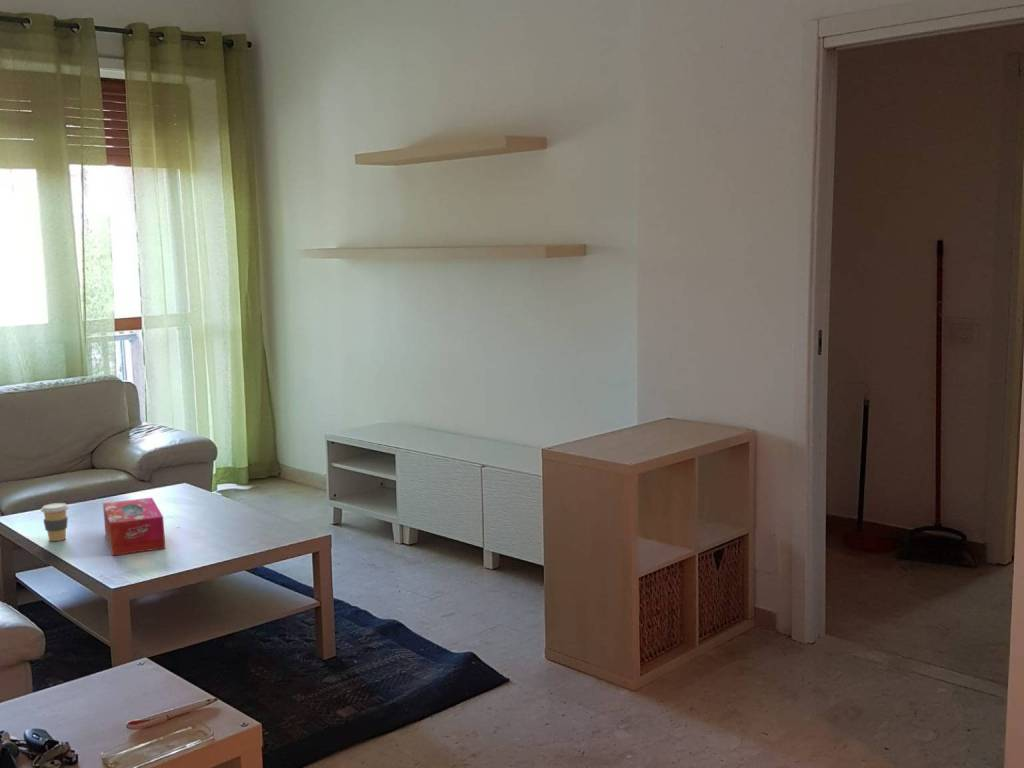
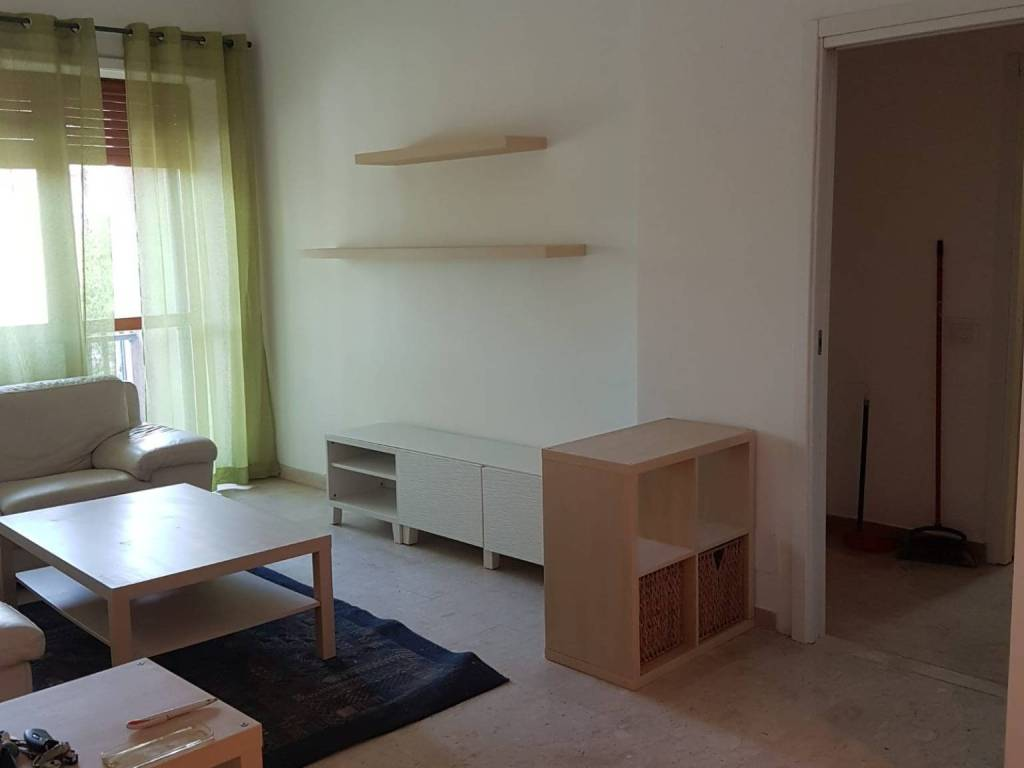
- tissue box [102,497,166,557]
- coffee cup [40,502,70,542]
